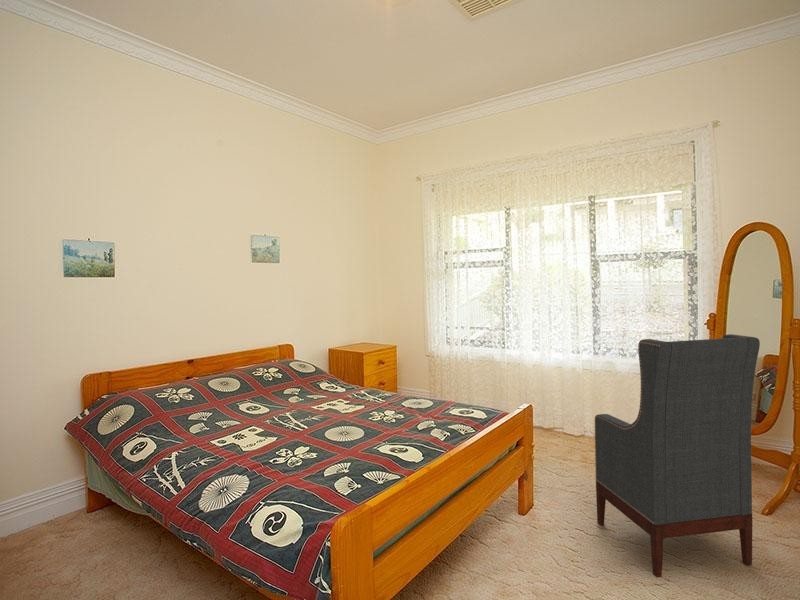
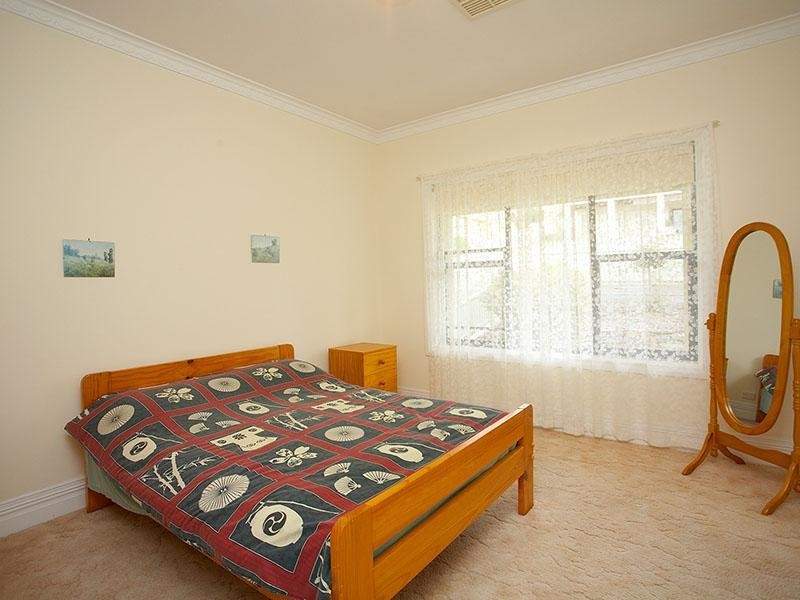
- armchair [594,333,761,578]
